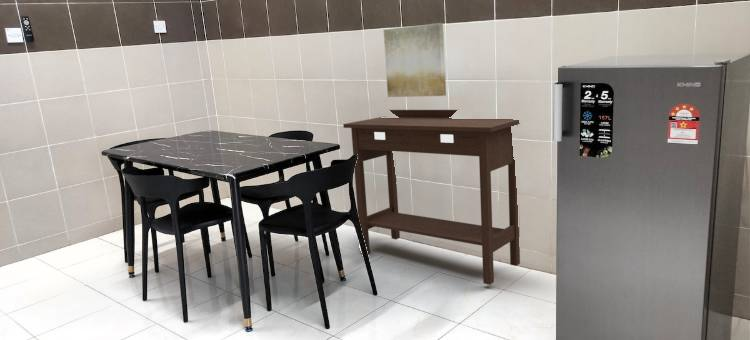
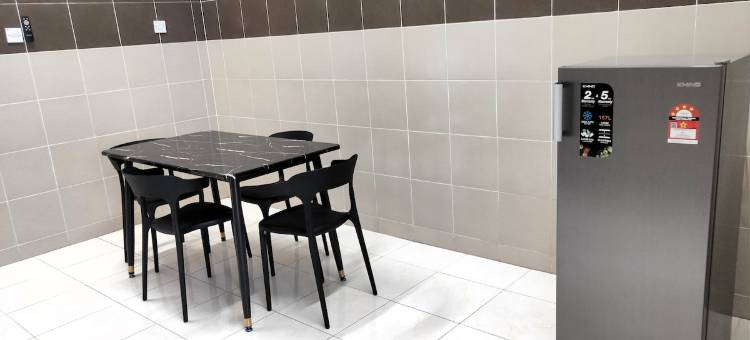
- console table [342,109,521,286]
- wall art [383,22,447,98]
